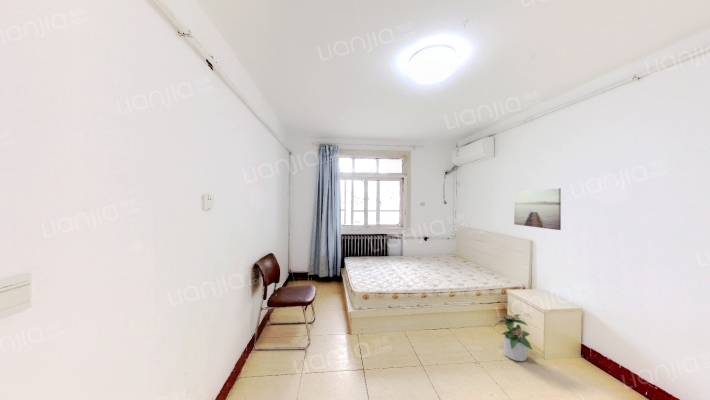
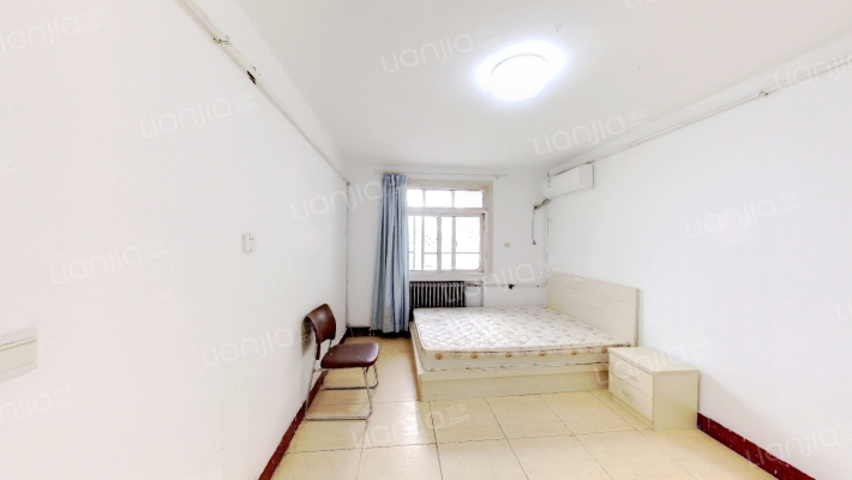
- potted plant [493,313,533,362]
- wall art [513,187,562,231]
